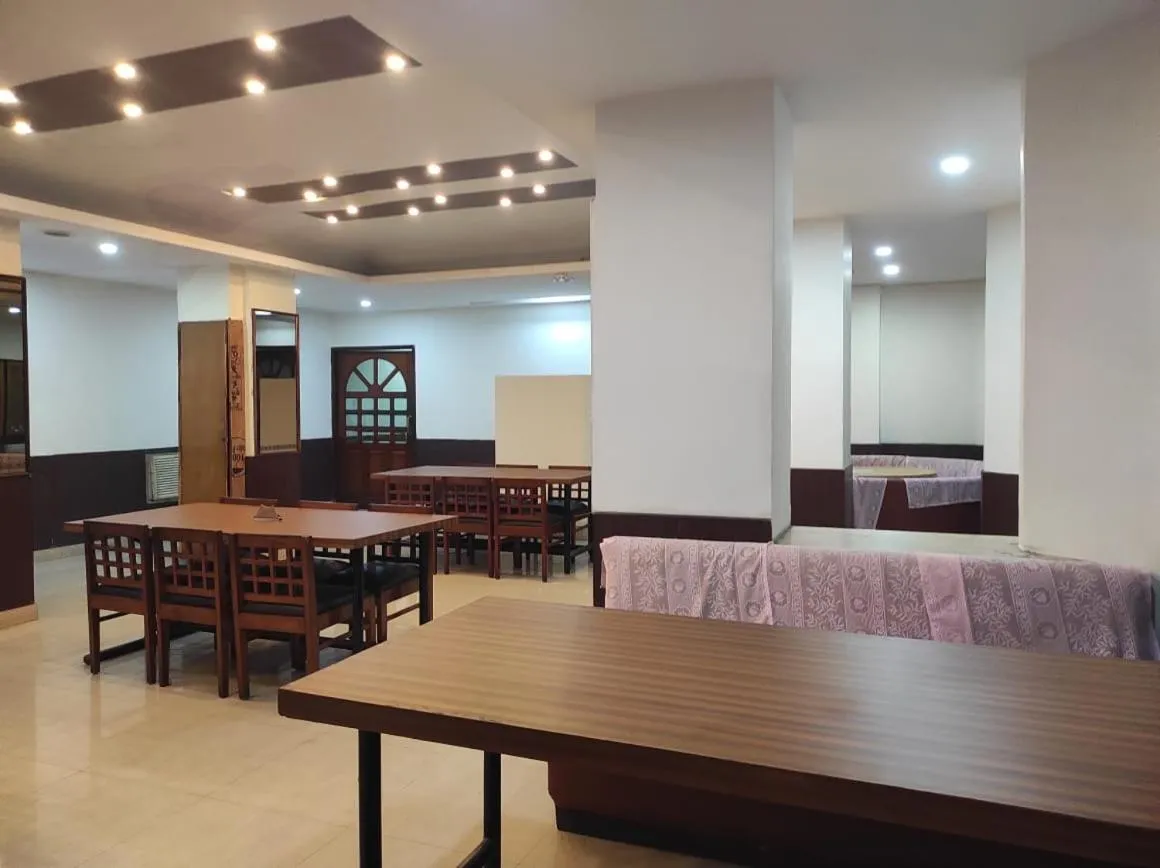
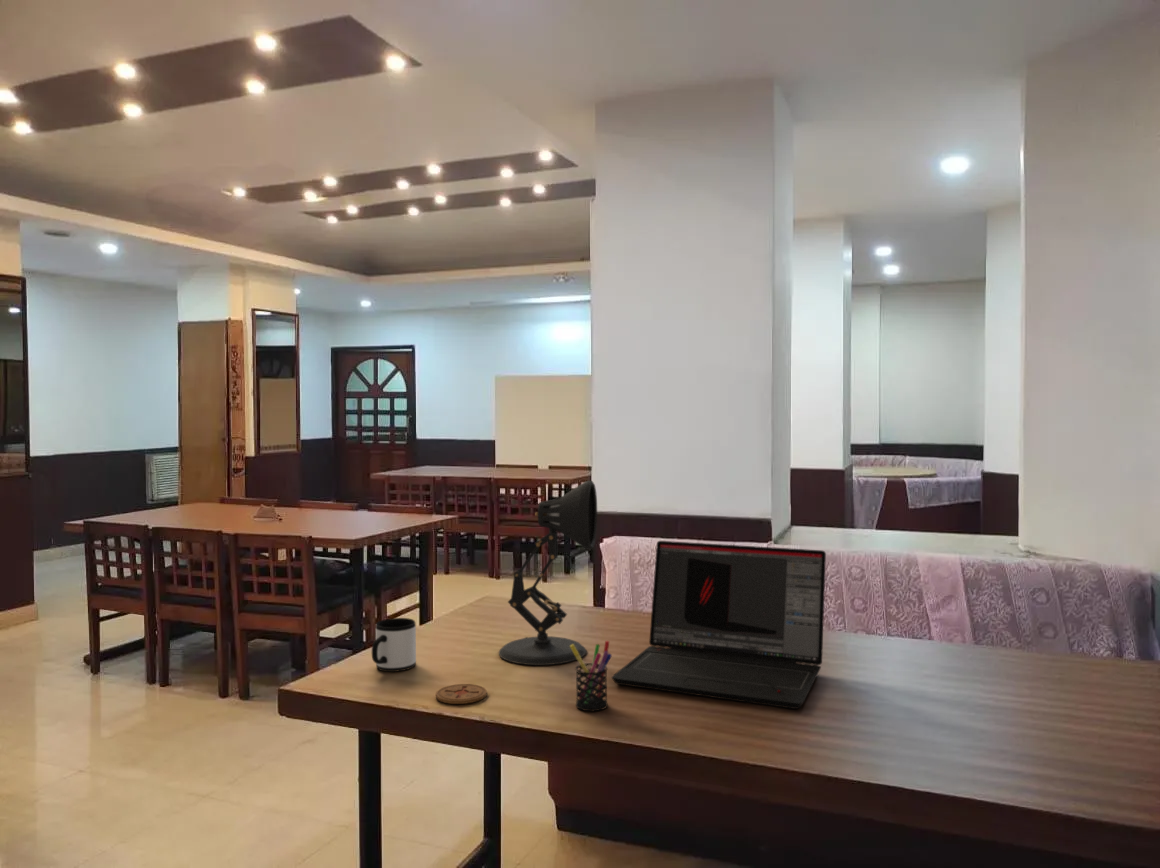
+ coaster [435,683,488,705]
+ laptop [611,540,827,710]
+ mug [371,617,417,673]
+ desk lamp [498,480,598,666]
+ pen holder [570,640,613,712]
